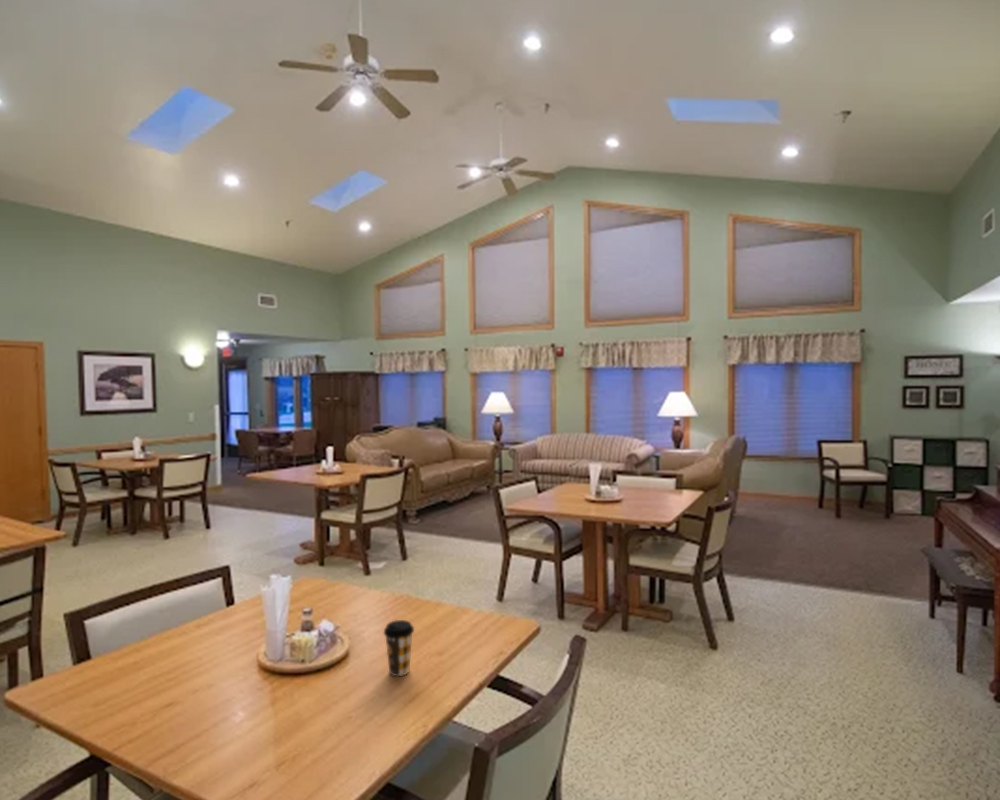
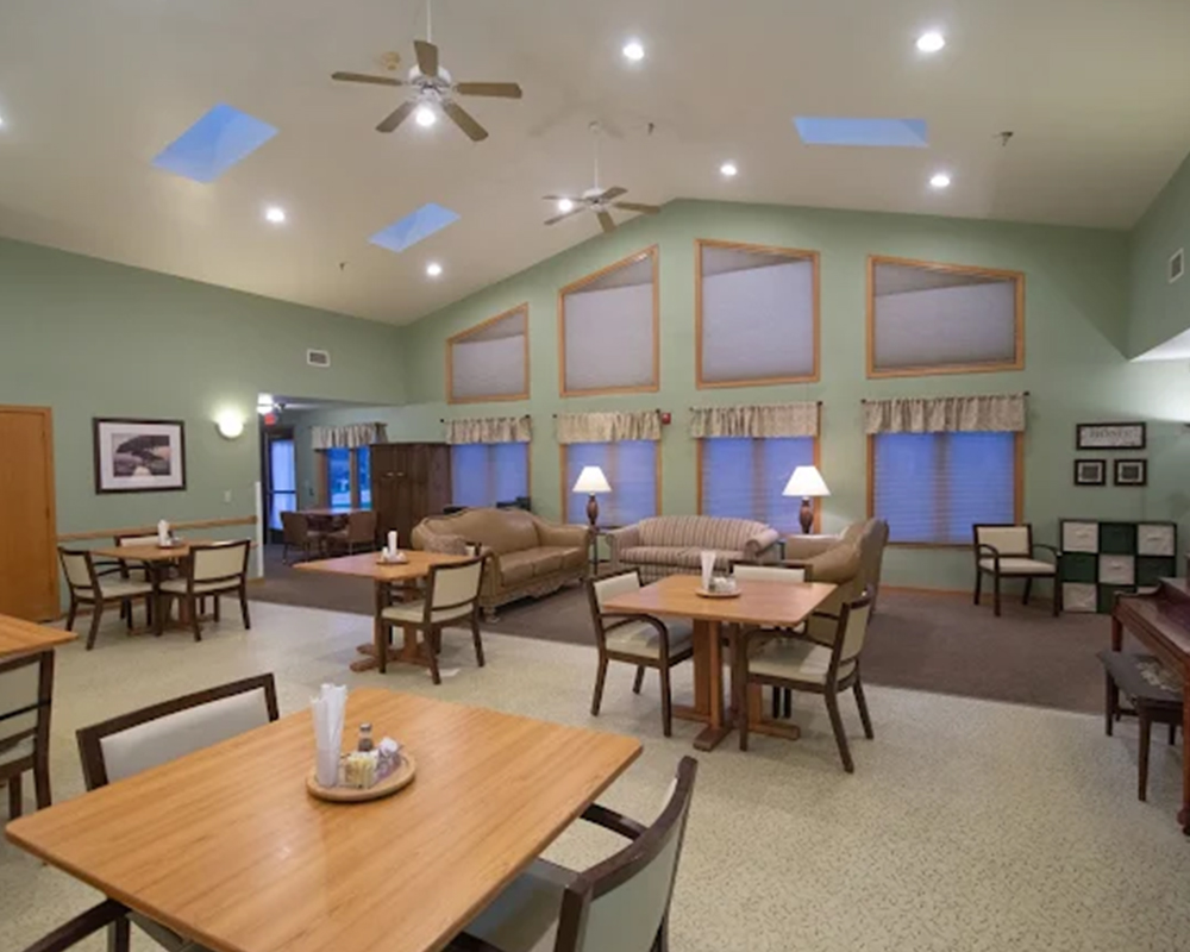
- coffee cup [383,619,415,677]
